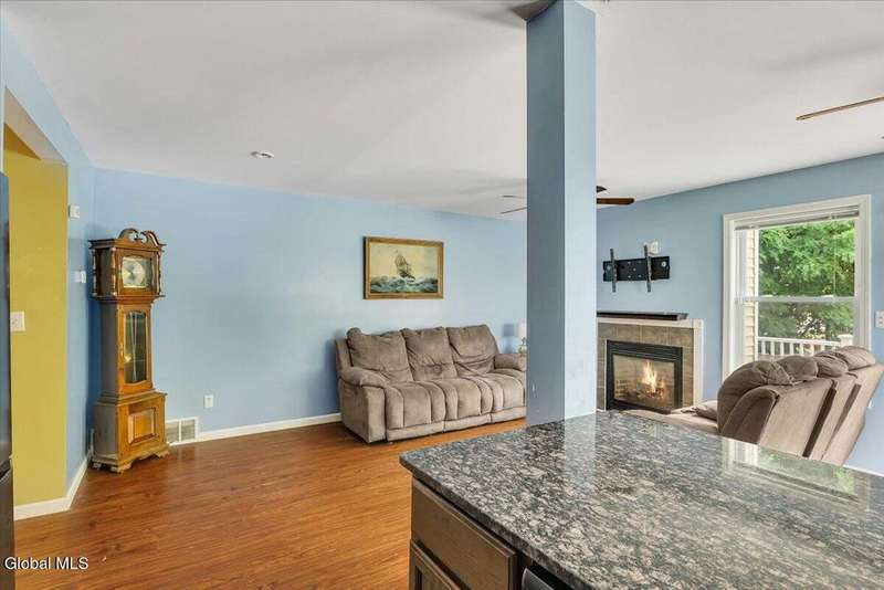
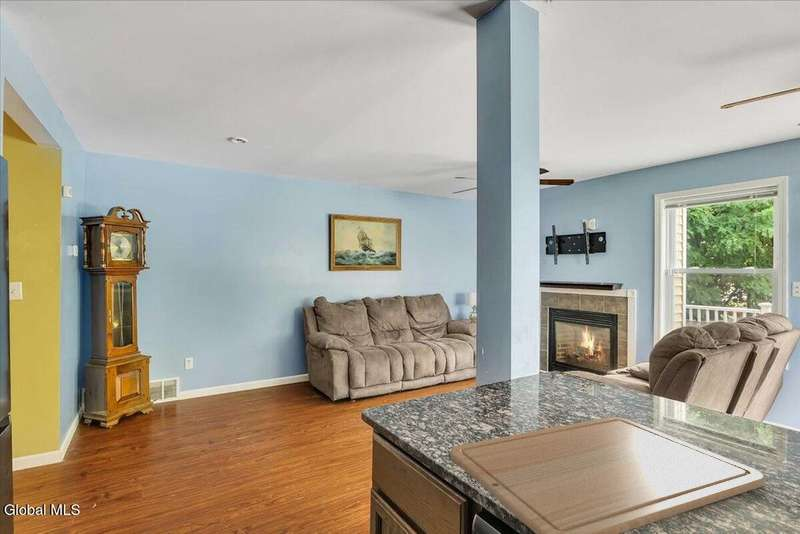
+ chopping board [450,416,767,534]
